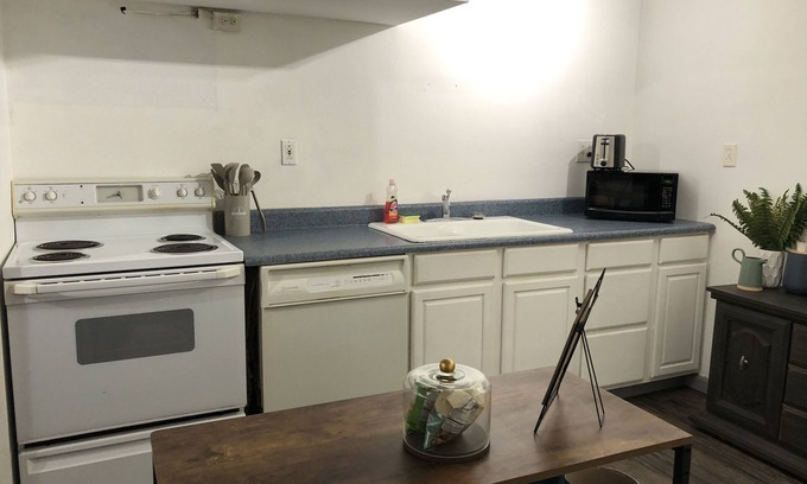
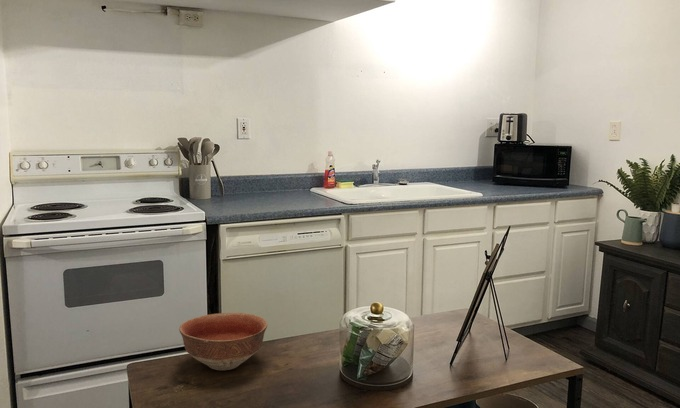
+ bowl [178,312,268,371]
